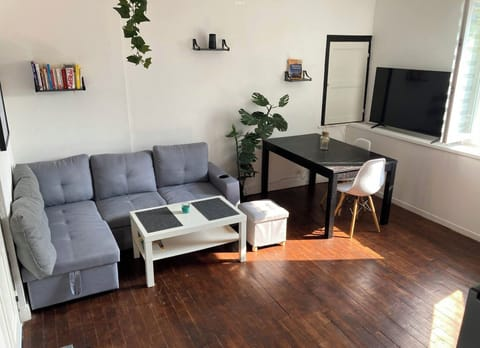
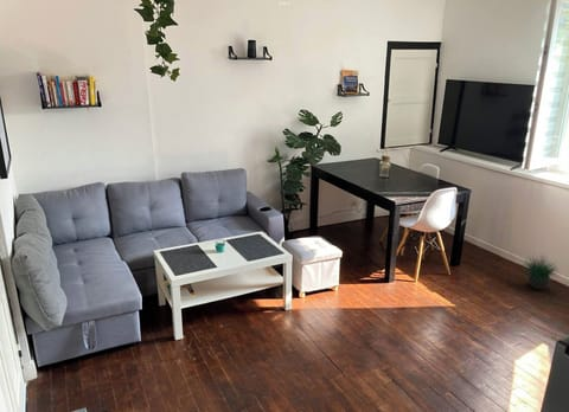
+ potted plant [516,252,561,291]
